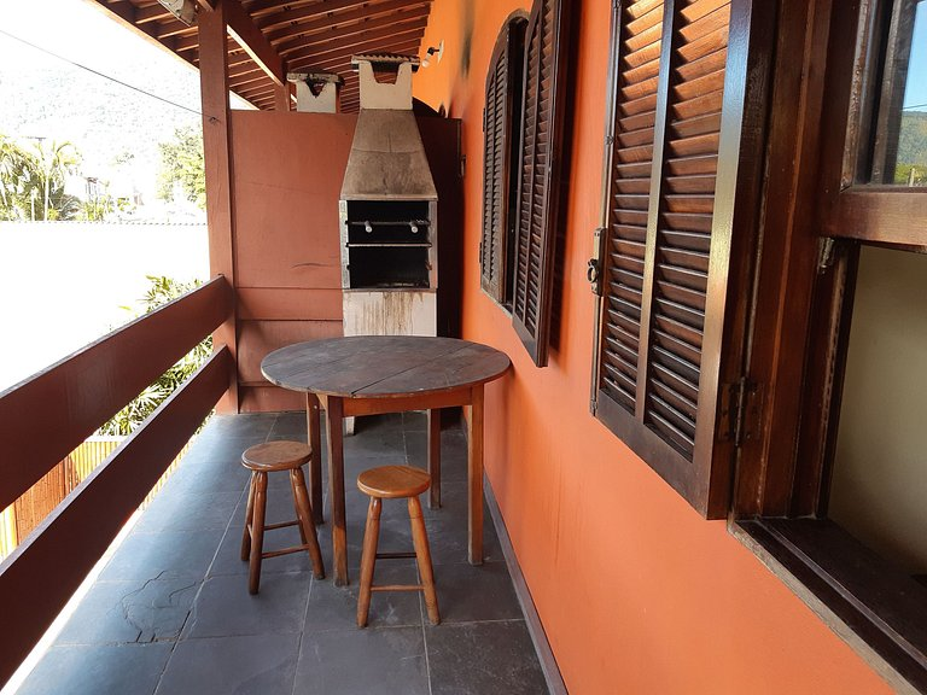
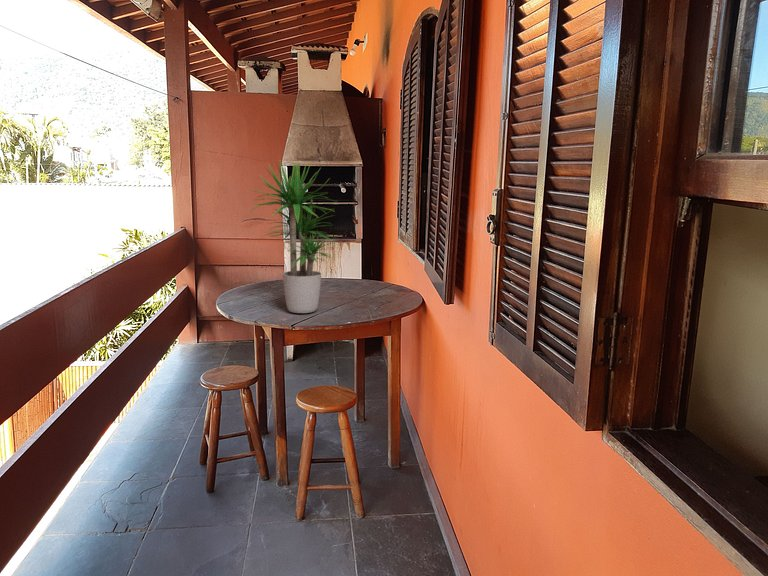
+ potted plant [249,159,339,314]
